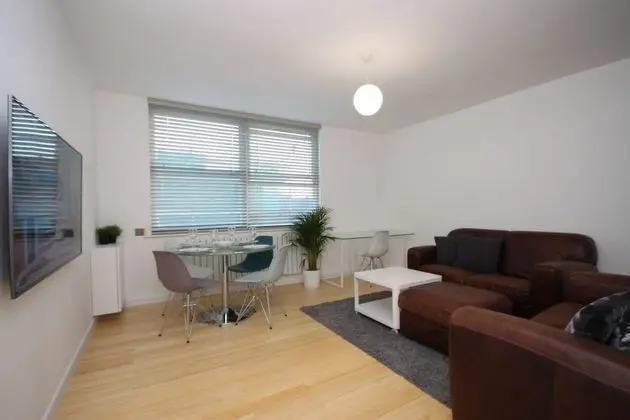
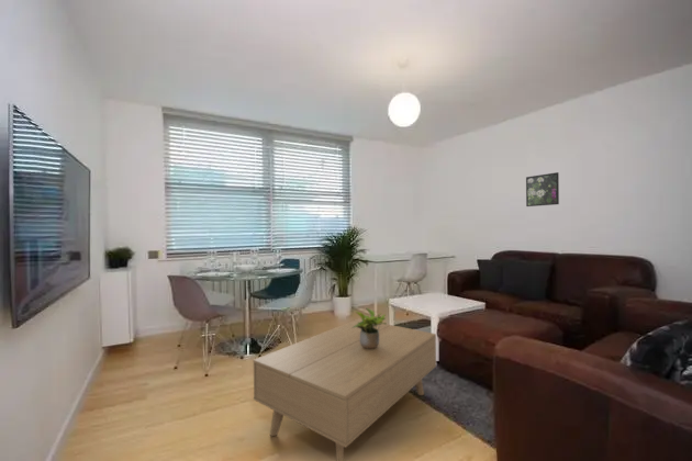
+ potted plant [353,307,387,349]
+ coffee table [253,317,437,461]
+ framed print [525,171,560,207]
